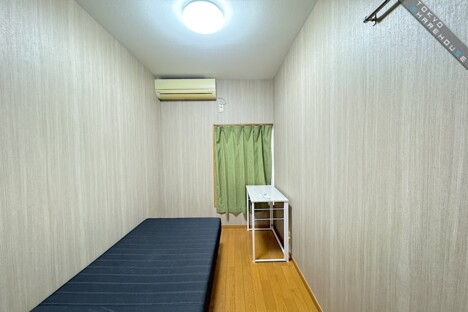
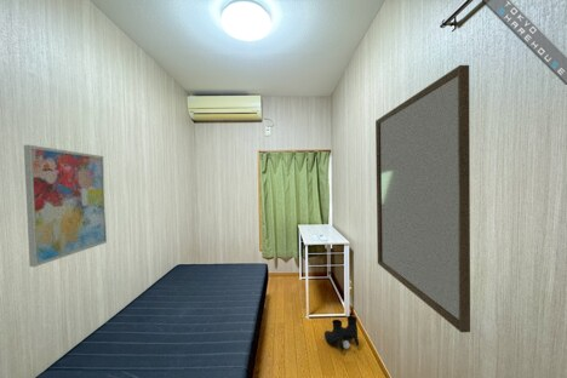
+ wall art [23,144,108,268]
+ home mirror [374,64,471,333]
+ boots [323,315,360,351]
